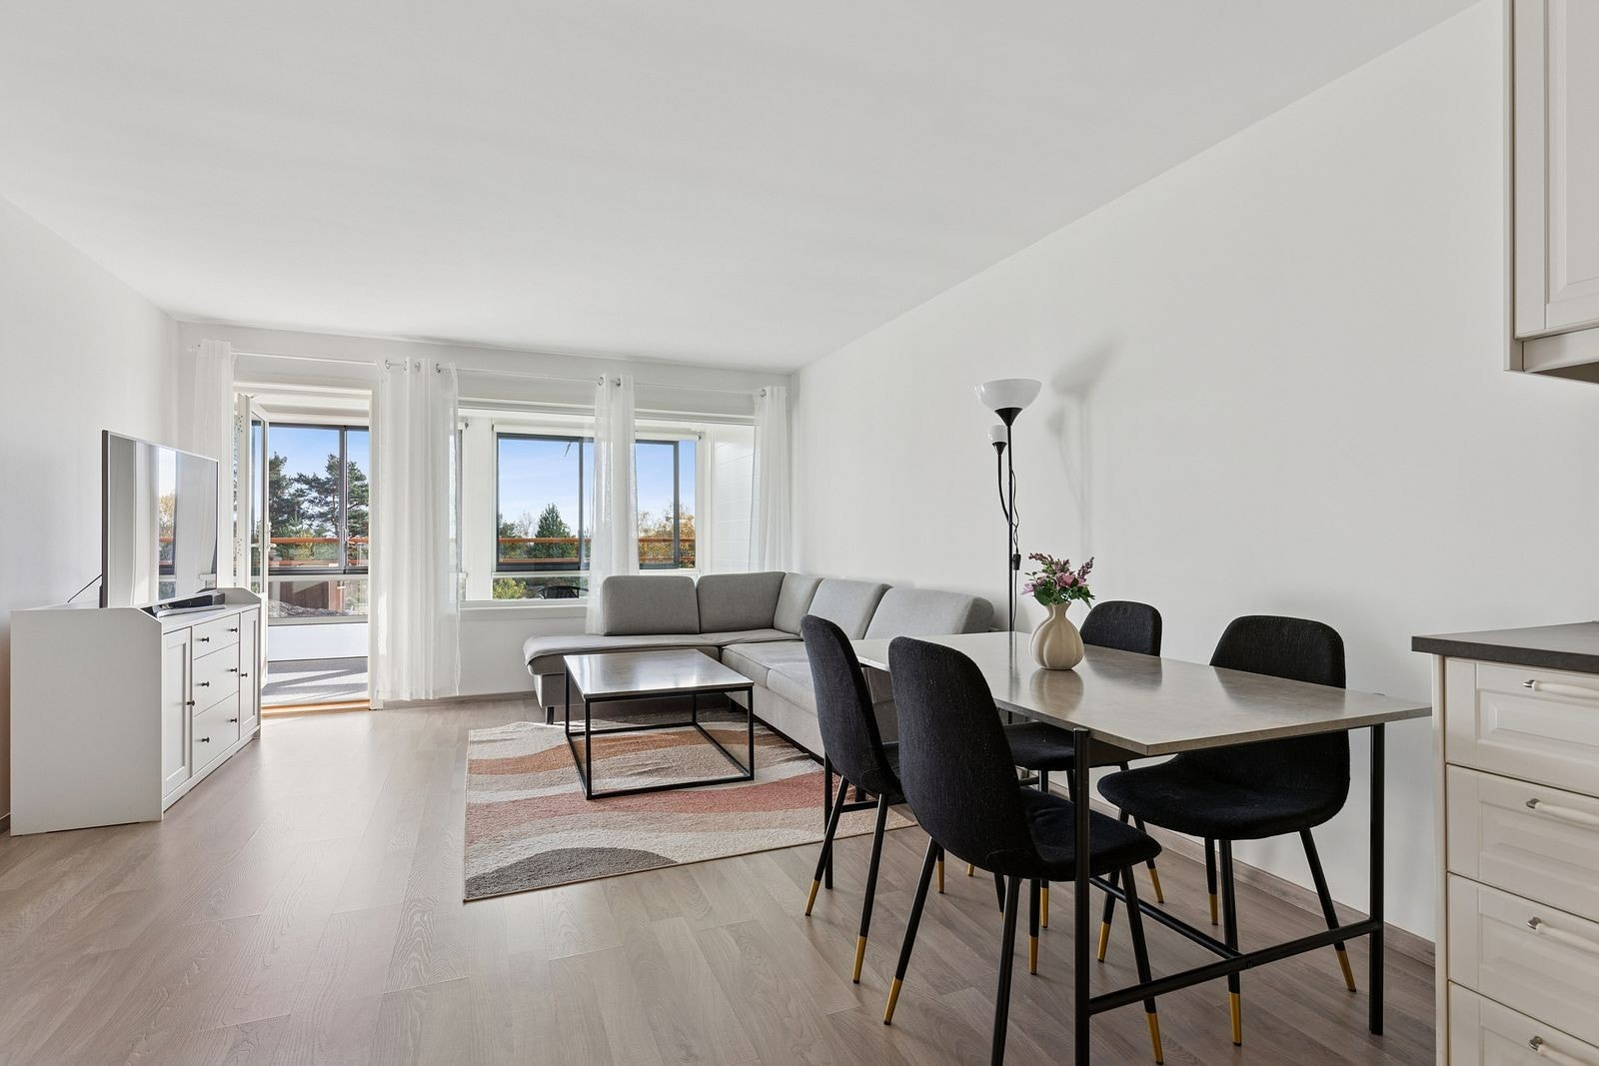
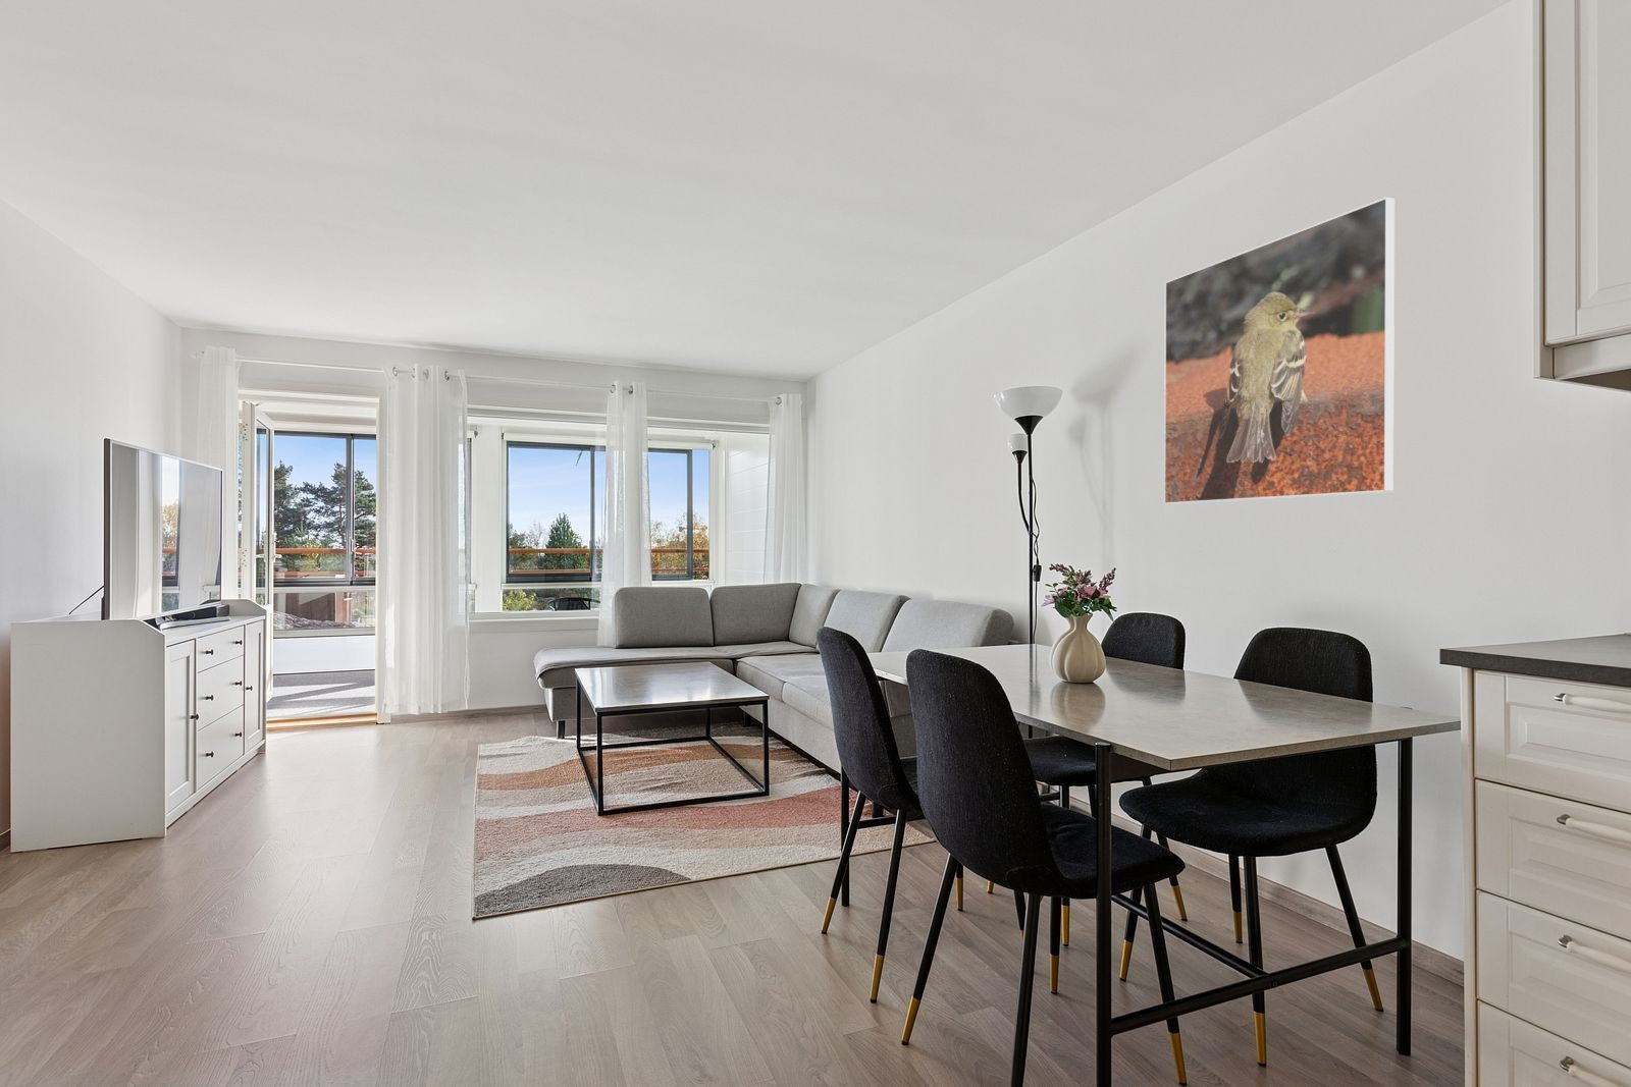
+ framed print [1163,195,1396,506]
